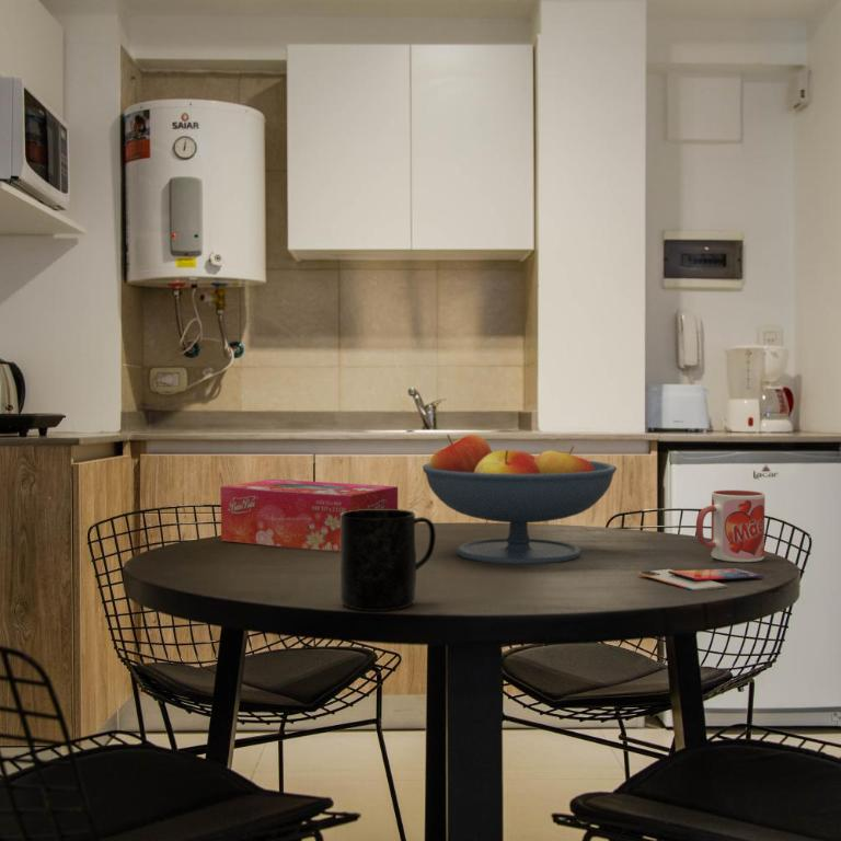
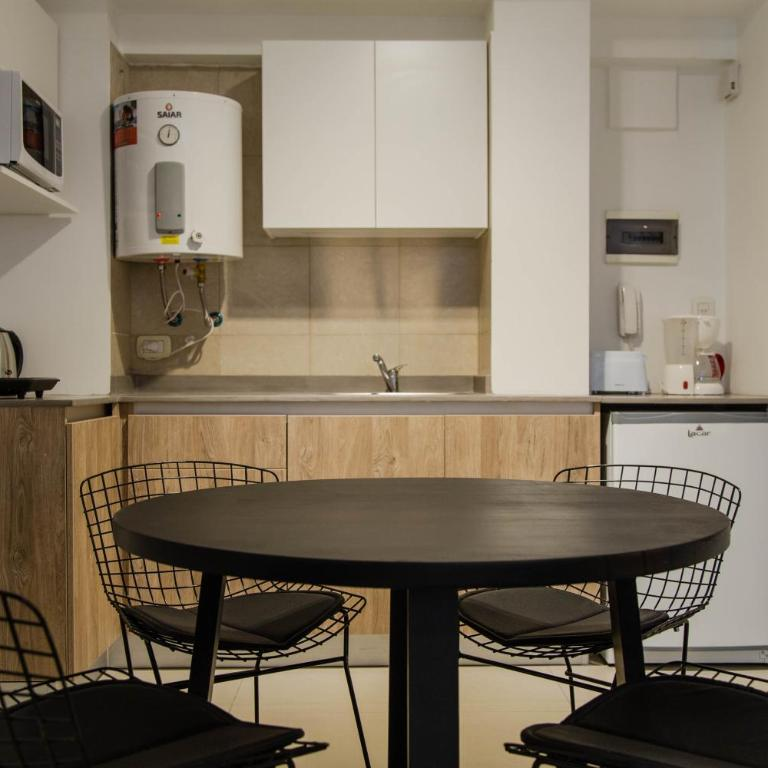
- tissue box [219,479,399,552]
- smartphone [636,567,765,592]
- mug [695,489,765,563]
- mug [339,508,437,612]
- fruit bowl [422,434,618,565]
